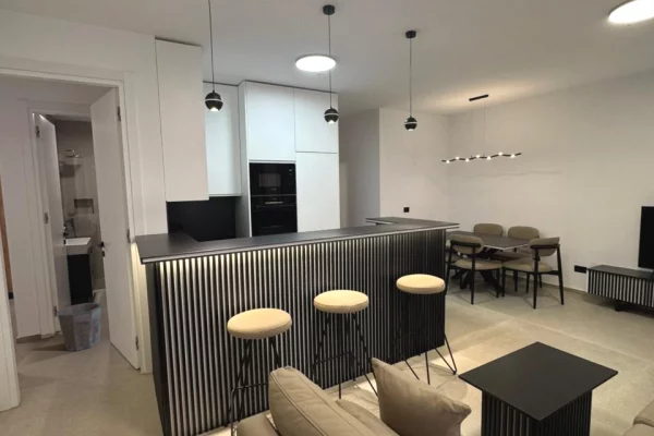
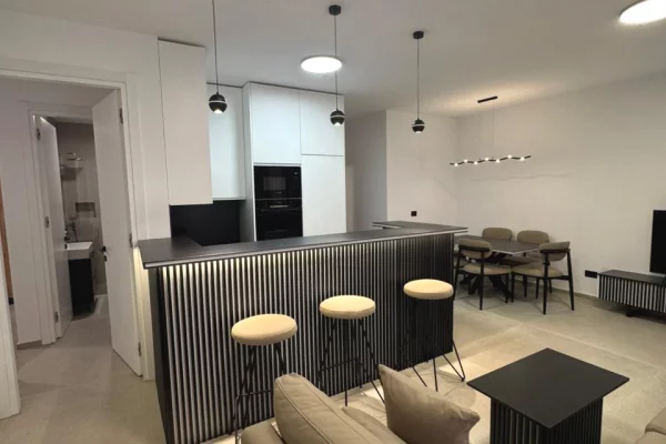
- waste bin [56,302,104,352]
